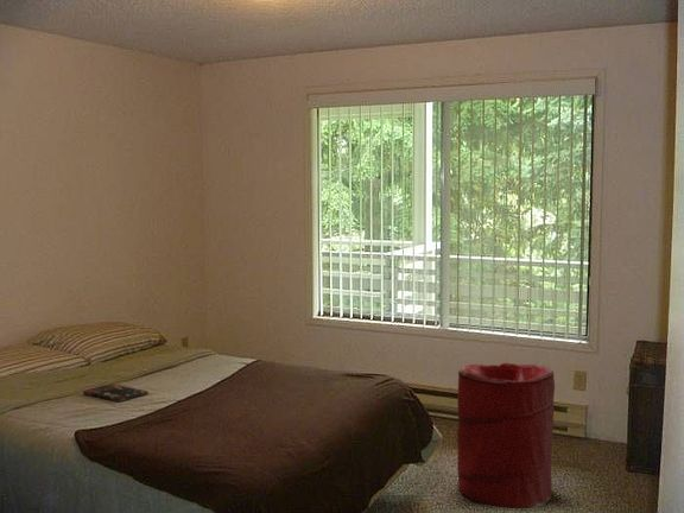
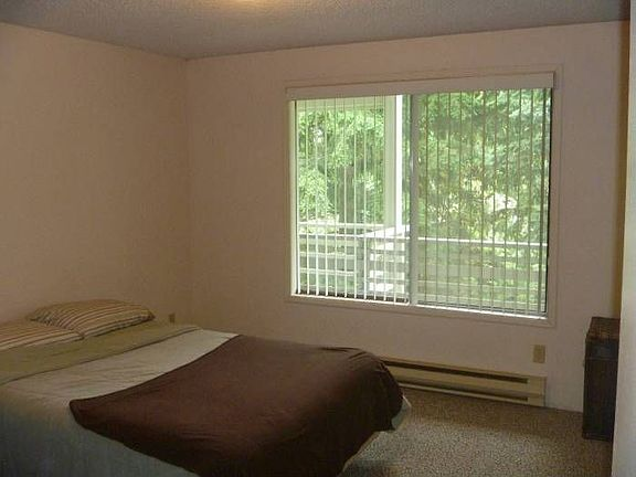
- book [82,382,150,404]
- laundry hamper [456,362,556,509]
